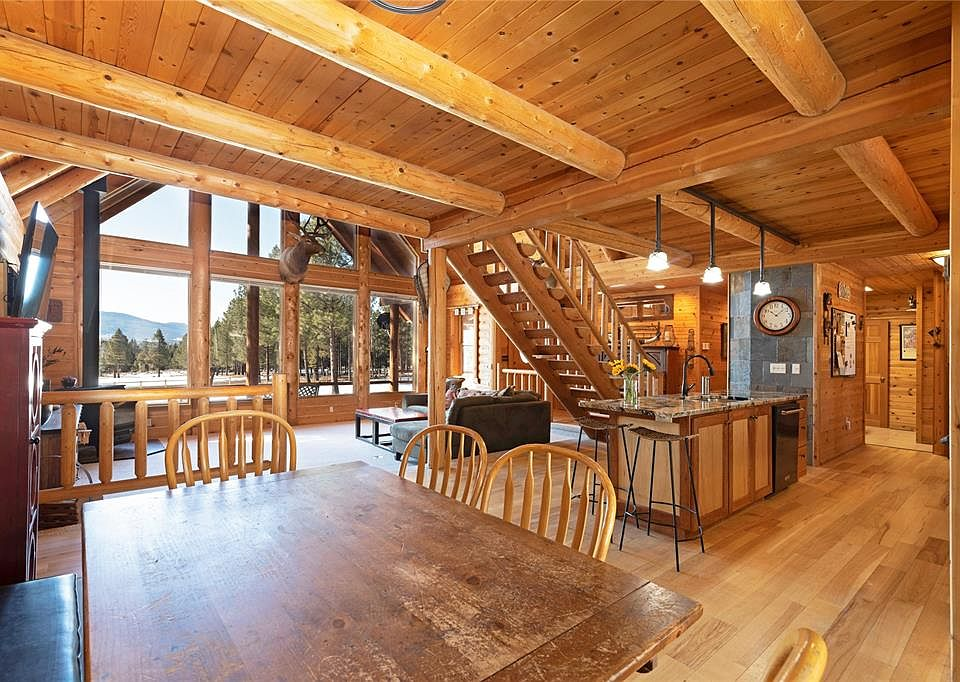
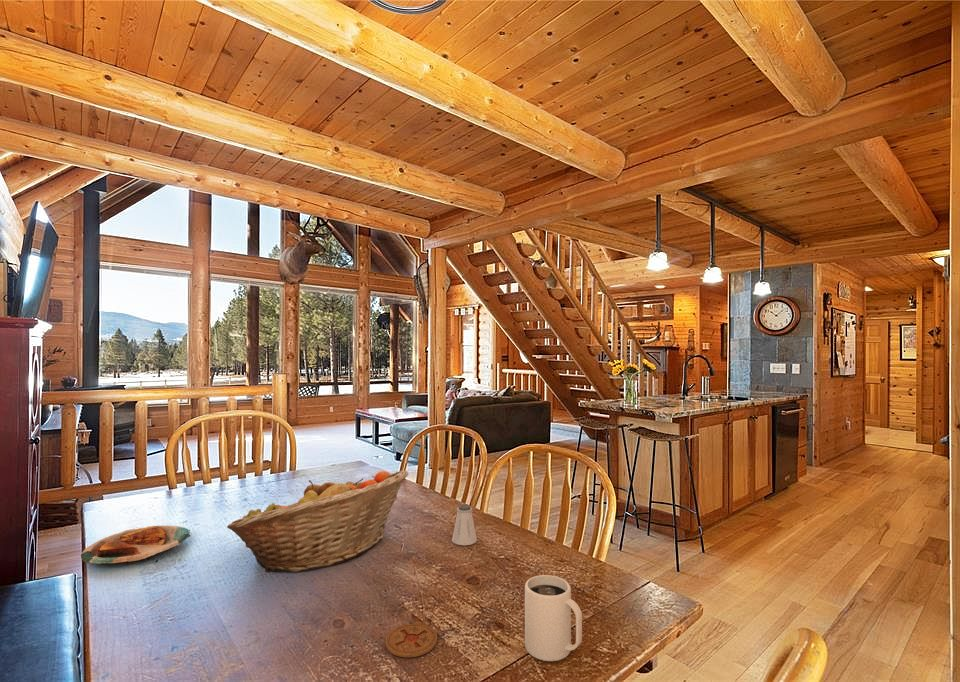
+ plate [80,524,192,566]
+ mug [524,574,583,662]
+ saltshaker [451,503,478,546]
+ fruit basket [226,470,409,573]
+ coaster [384,623,438,658]
